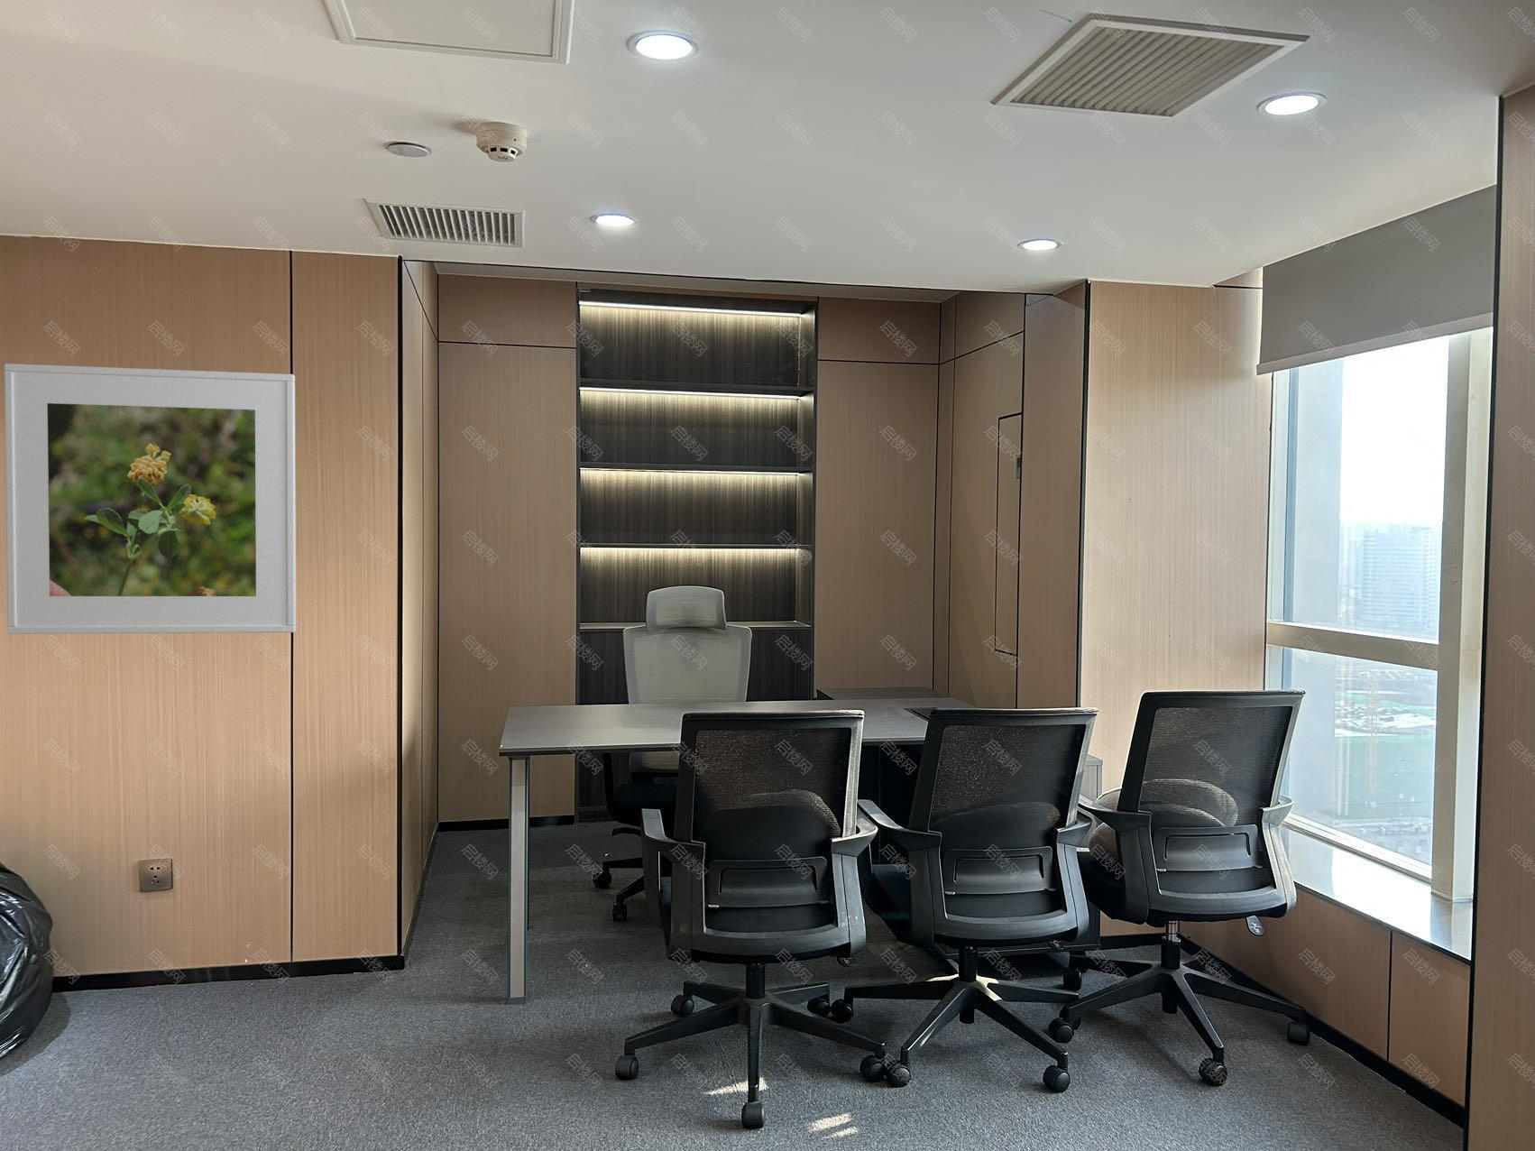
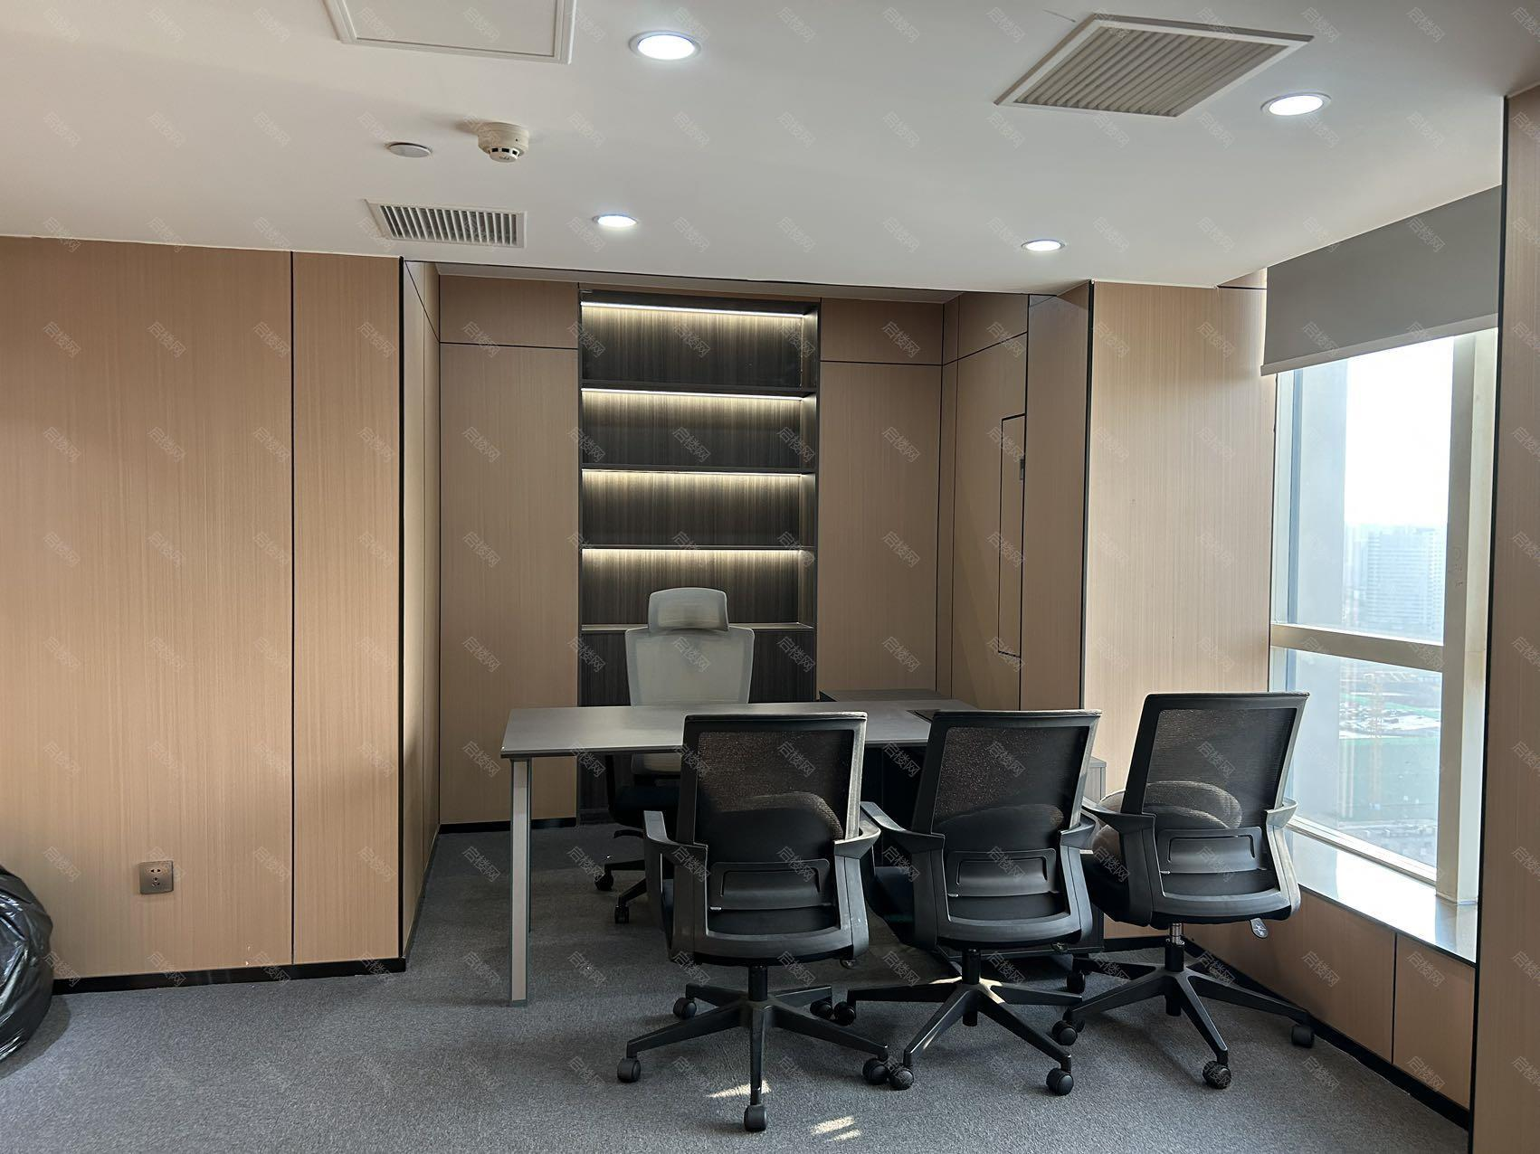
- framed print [4,363,296,635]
